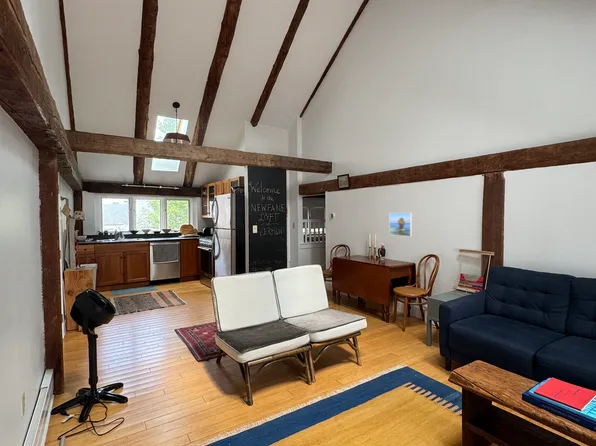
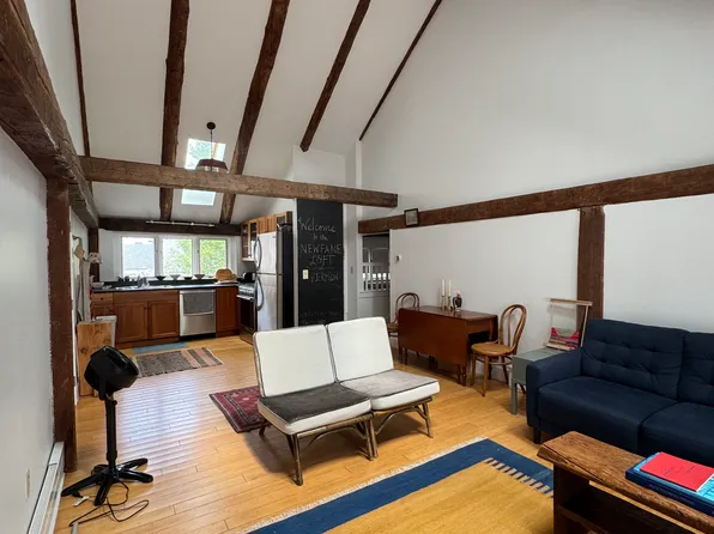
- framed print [388,212,413,238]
